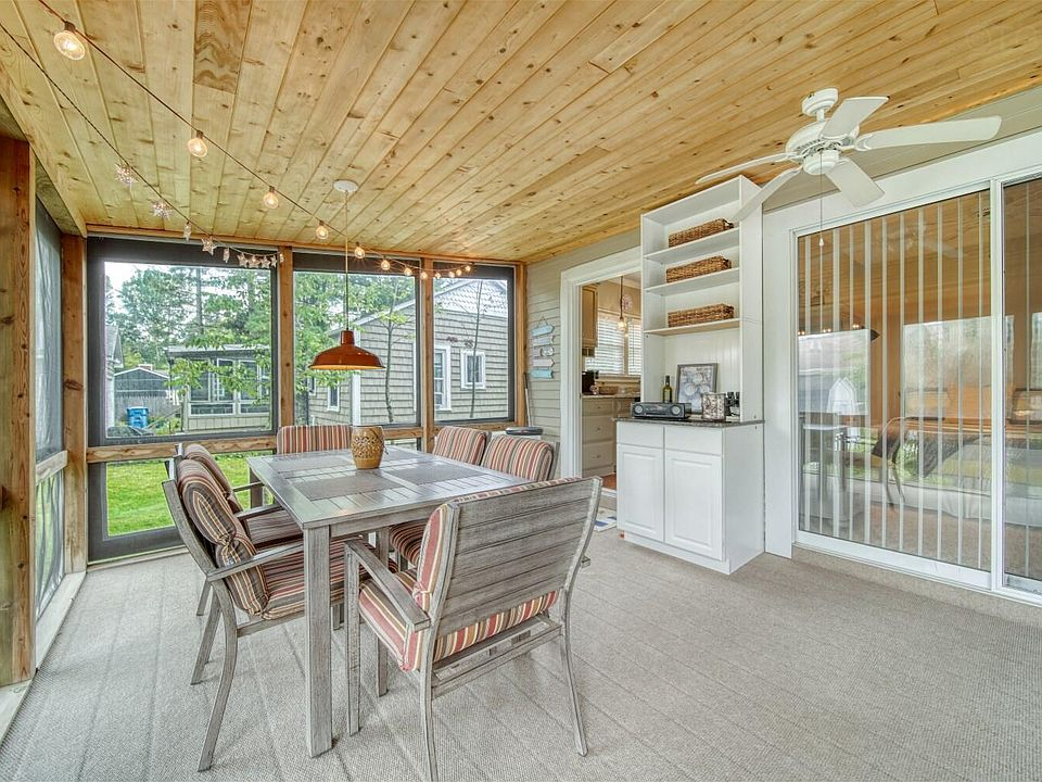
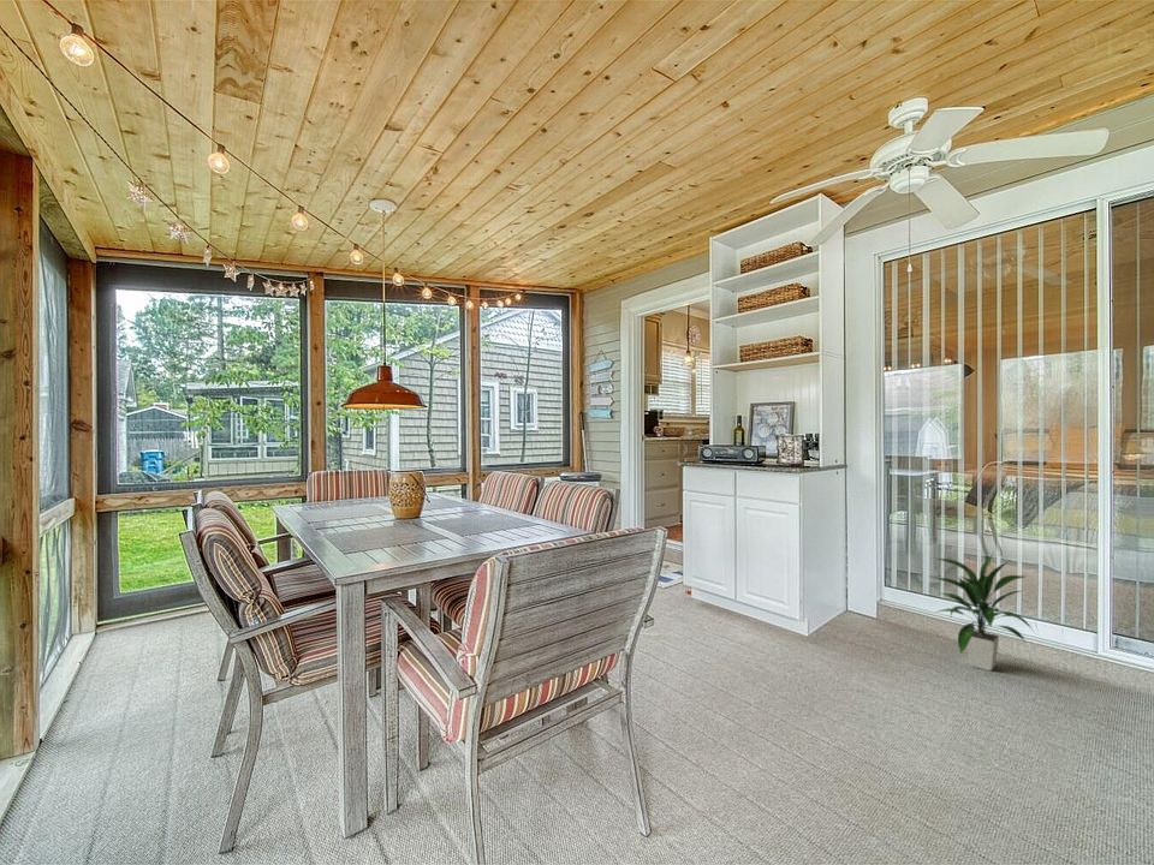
+ indoor plant [930,551,1036,672]
